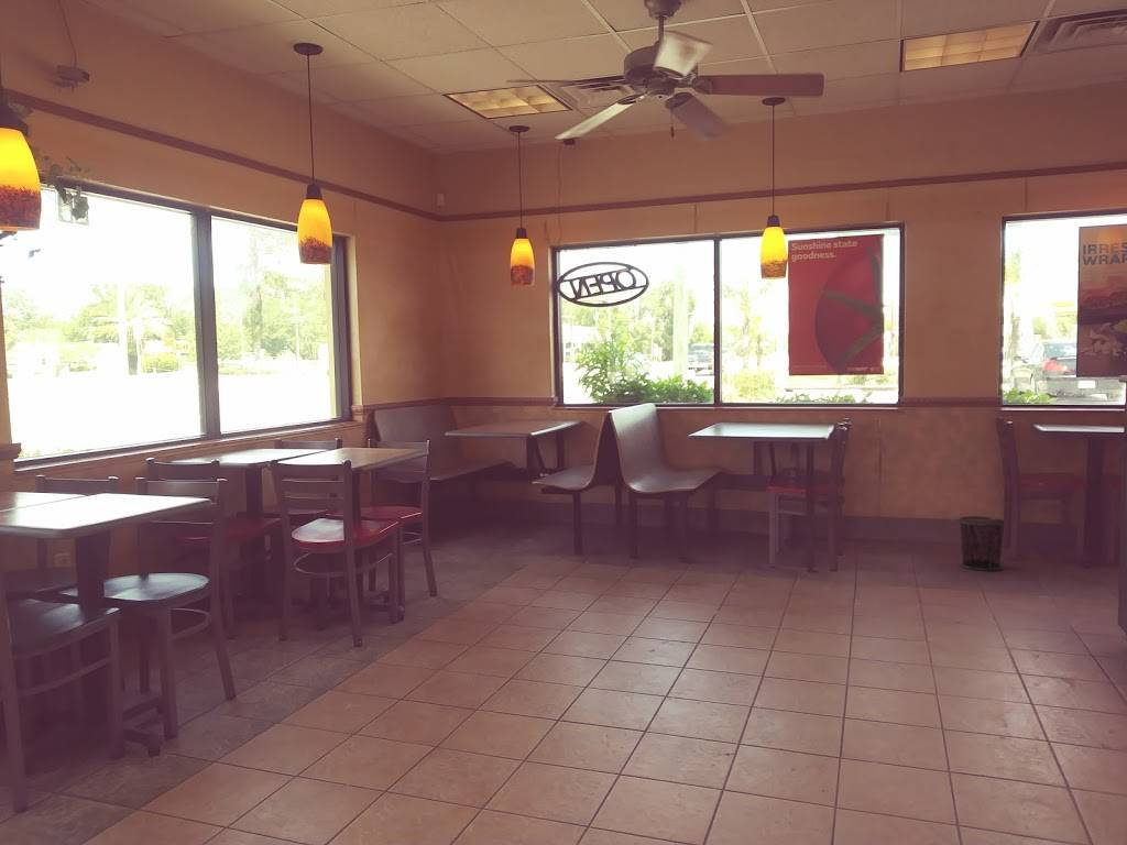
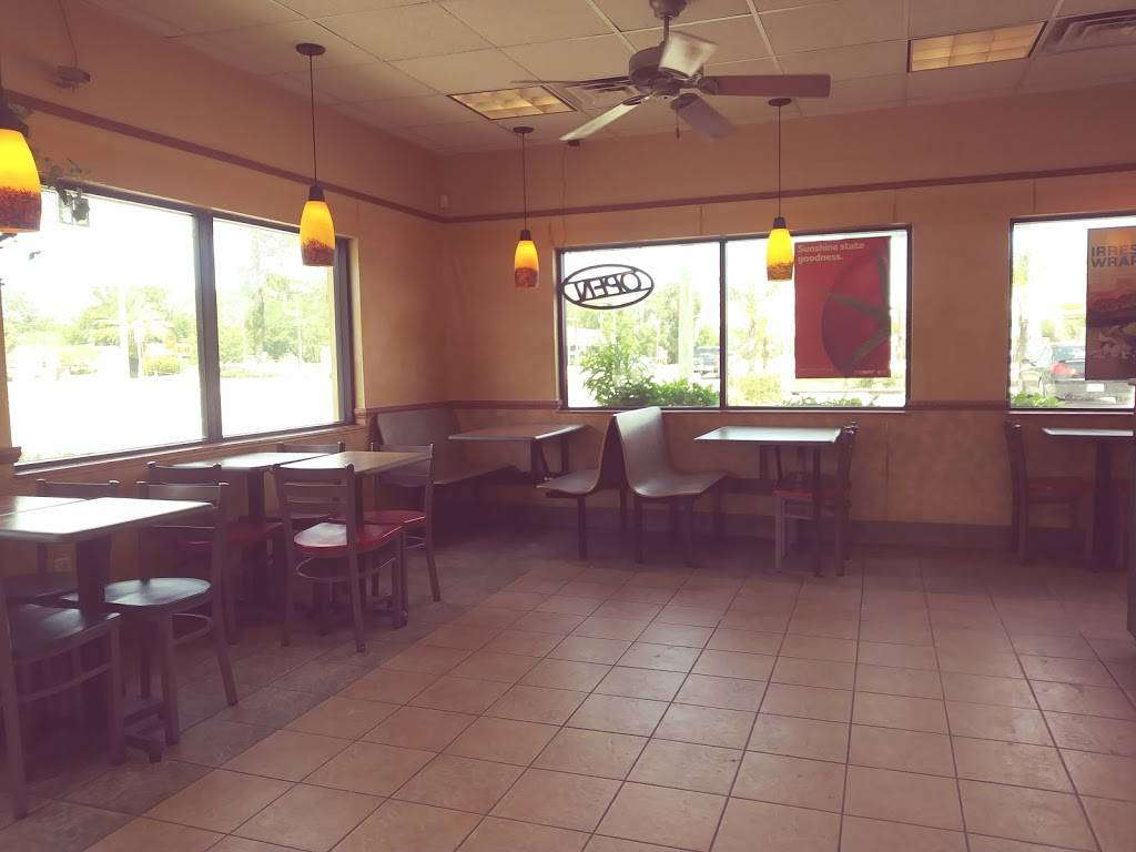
- waste bin [956,515,1008,572]
